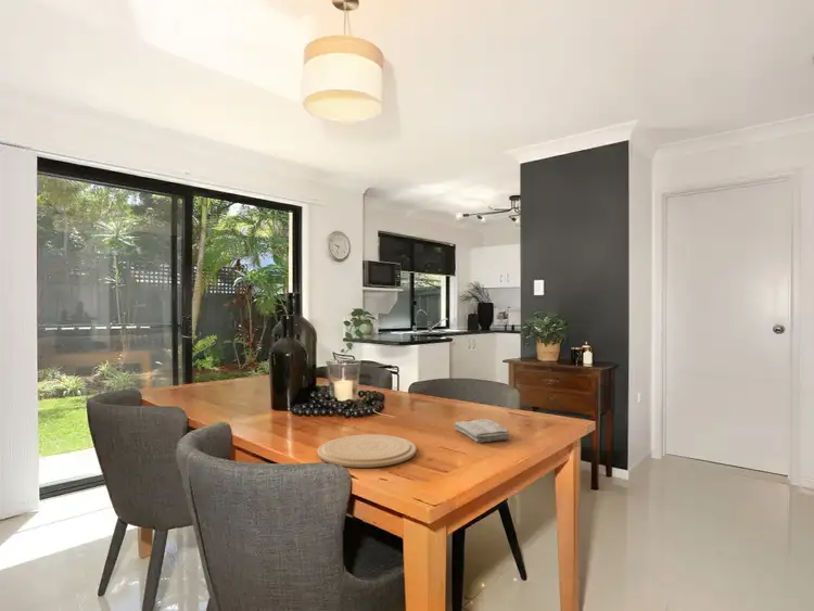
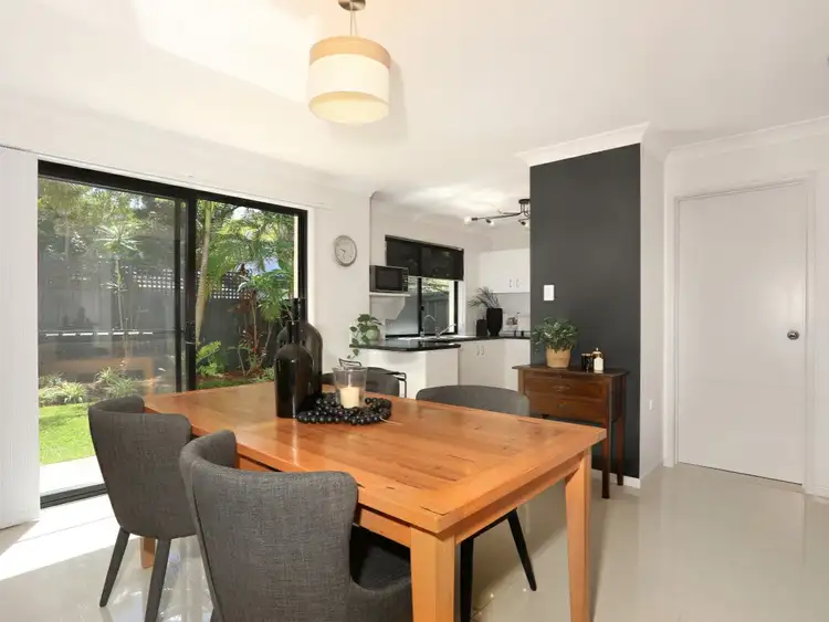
- plate [317,433,417,469]
- washcloth [453,418,511,444]
